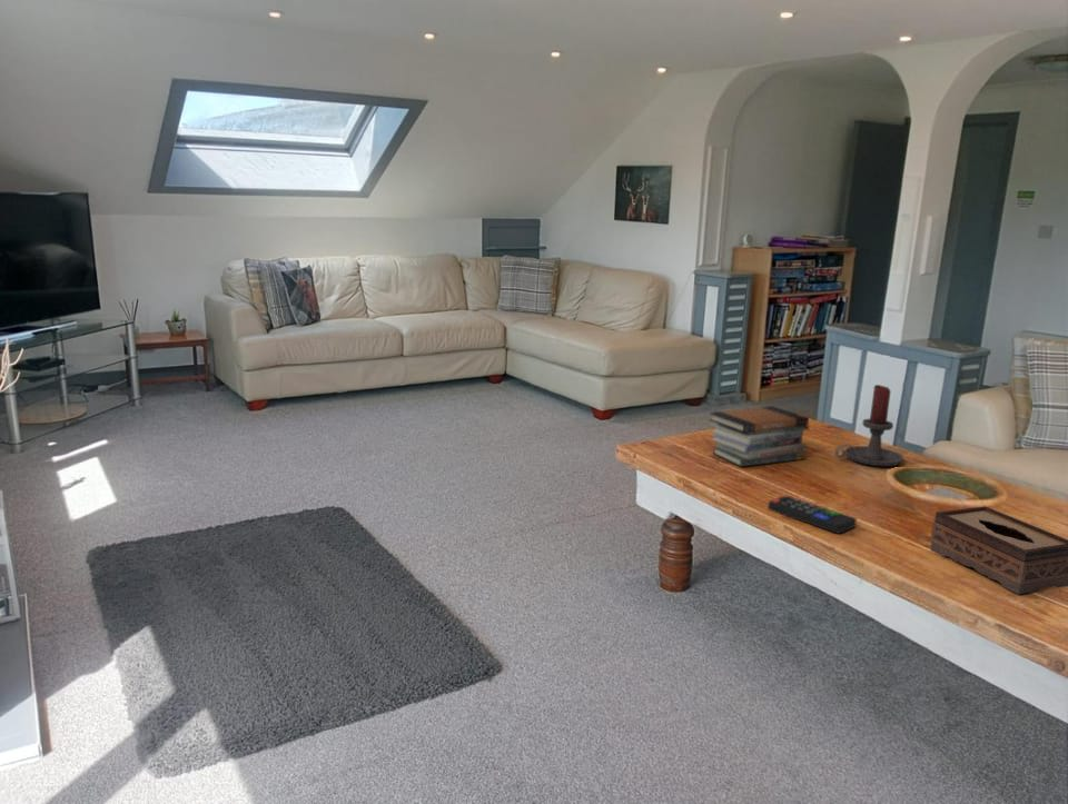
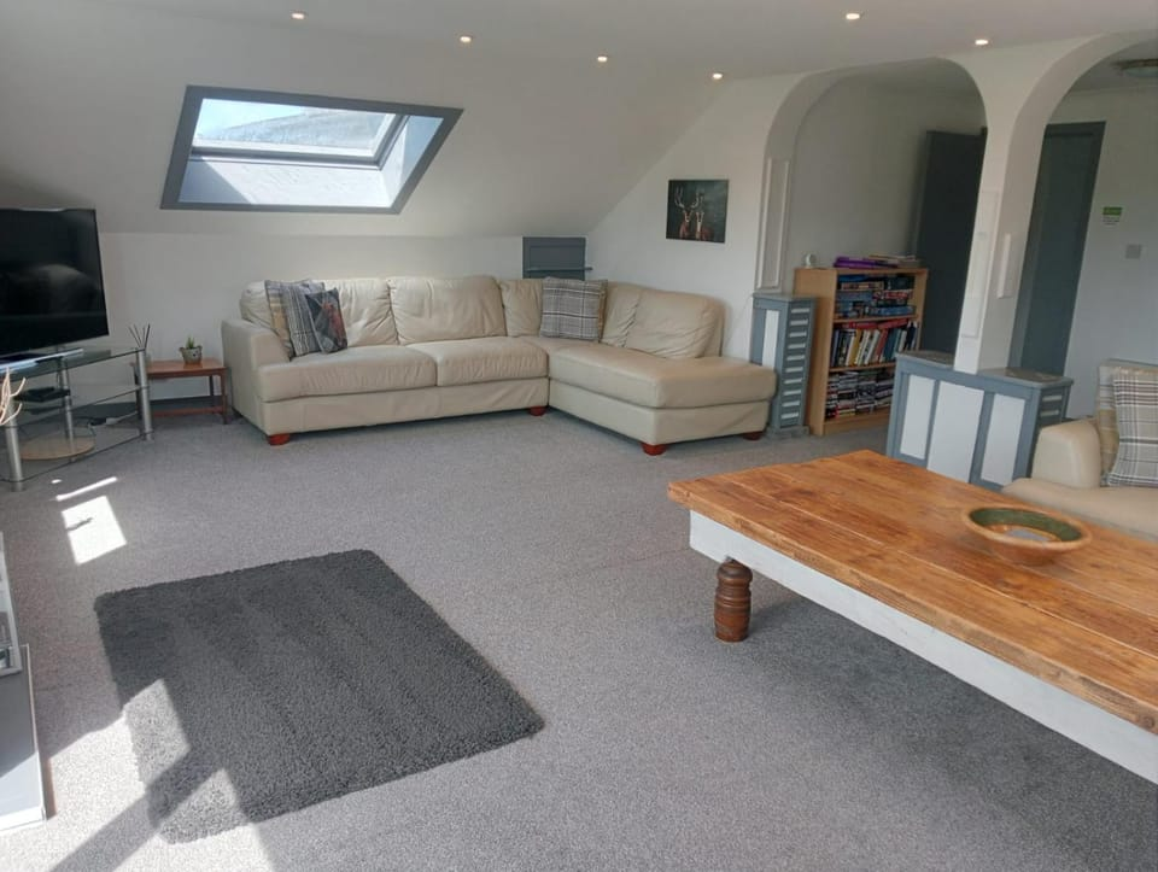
- candle holder [834,384,904,467]
- tissue box [929,505,1068,595]
- remote control [767,495,858,535]
- book stack [708,405,810,467]
